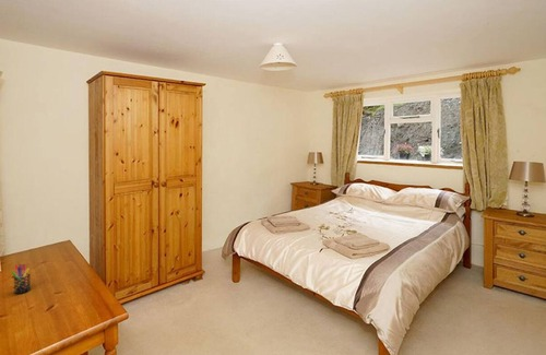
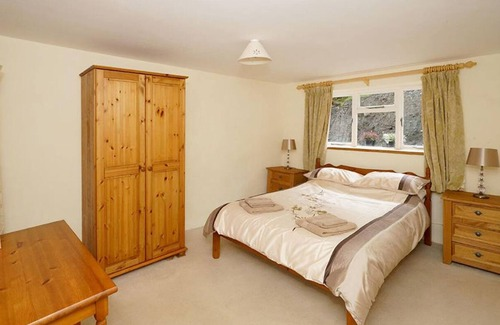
- pen holder [11,263,32,295]
